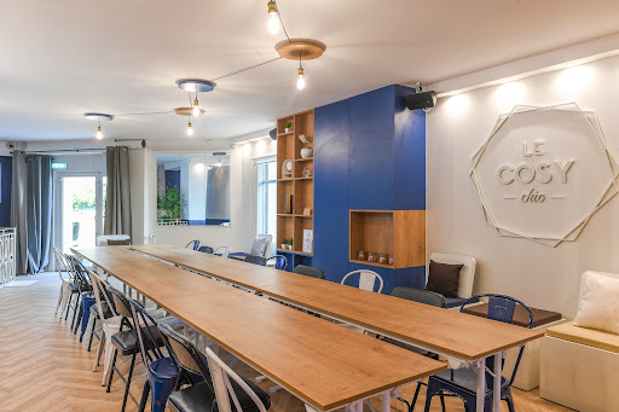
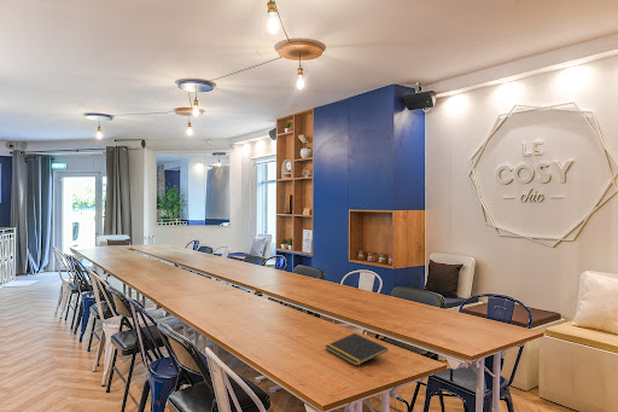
+ notepad [323,332,389,367]
